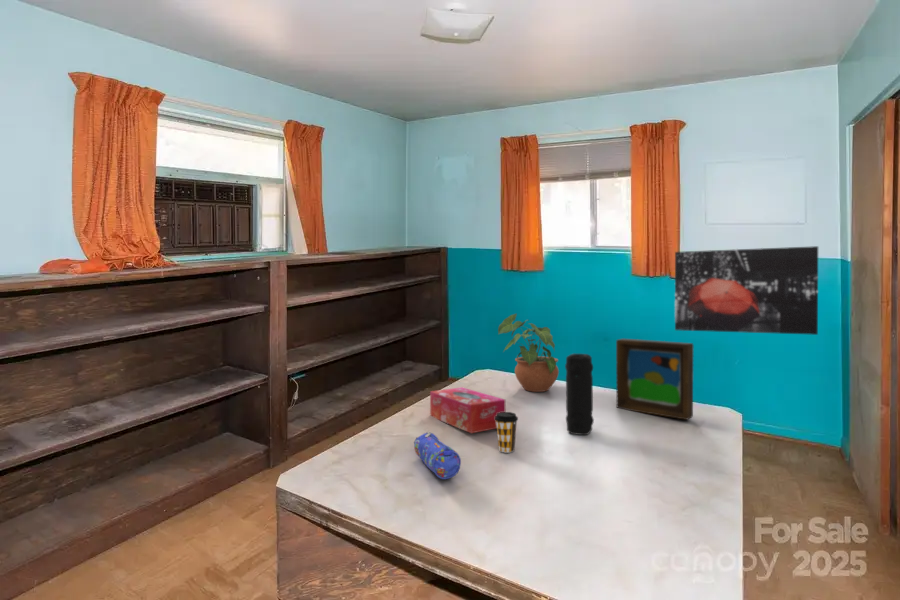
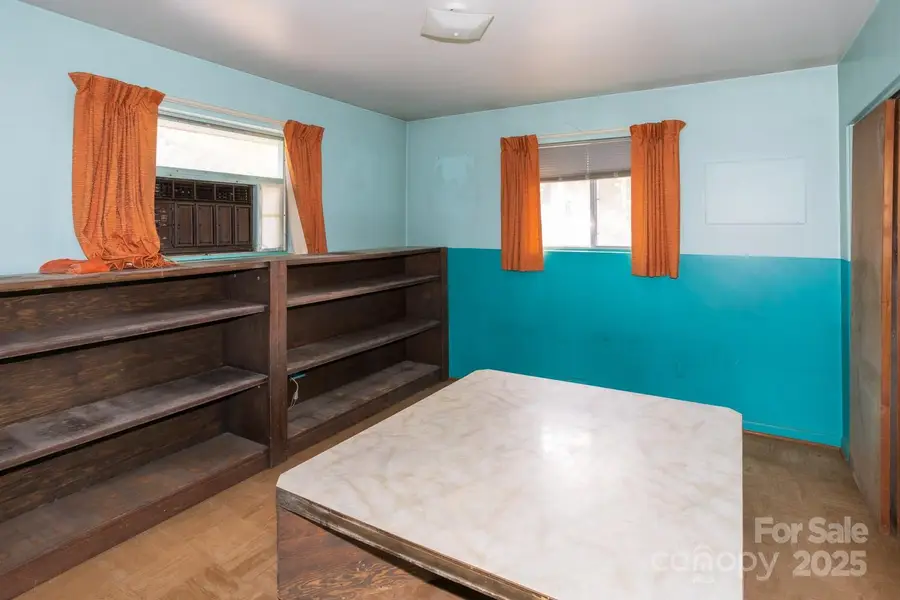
- pencil case [413,431,462,480]
- picture frame [615,338,694,421]
- speaker [564,353,595,436]
- tissue box [429,386,506,434]
- potted plant [497,313,560,393]
- wall art [674,245,819,336]
- coffee cup [495,411,519,454]
